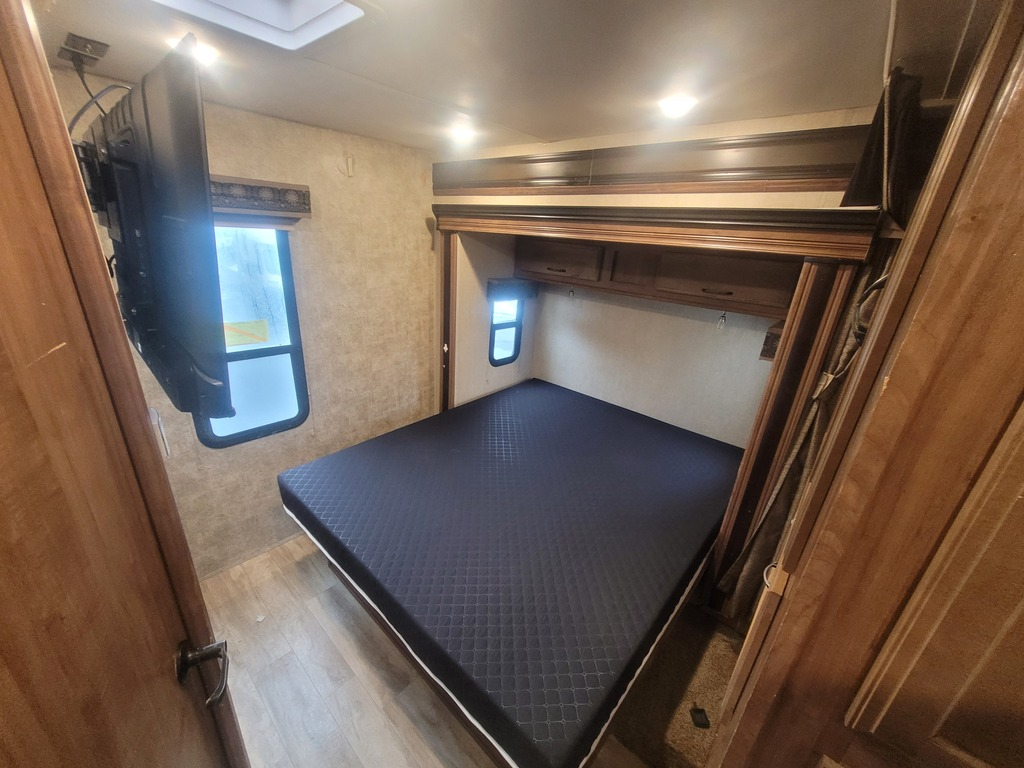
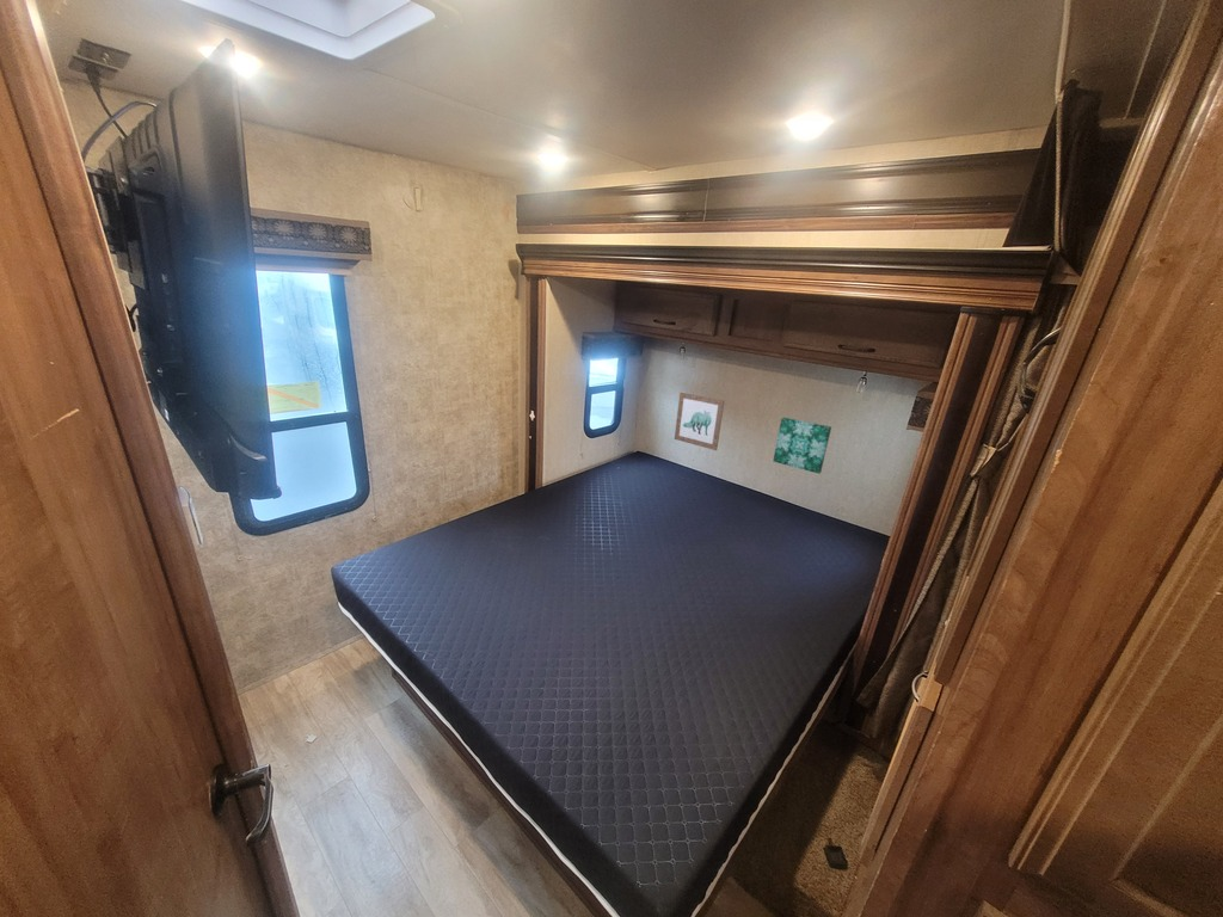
+ wall art [674,392,725,451]
+ wall art [772,417,832,475]
